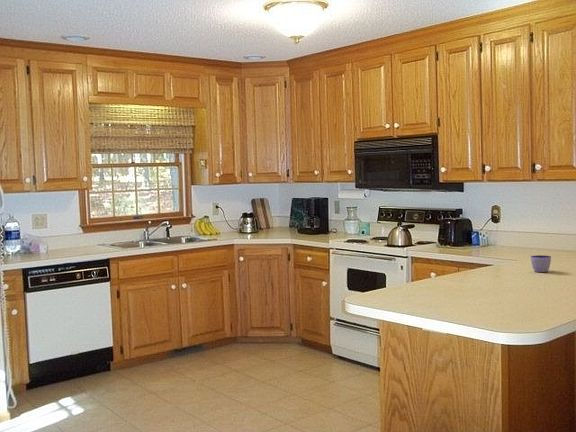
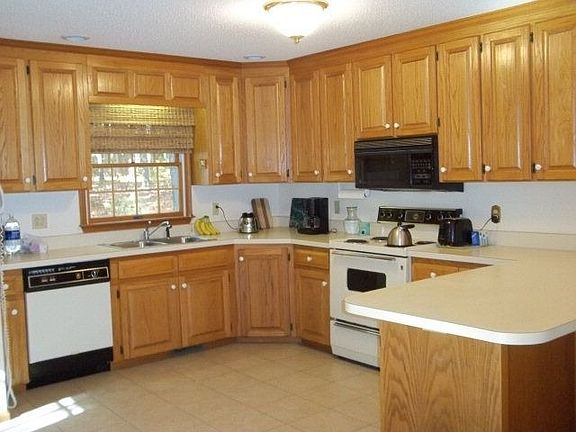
- cup [530,254,552,273]
